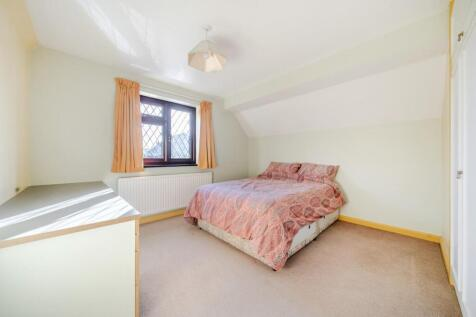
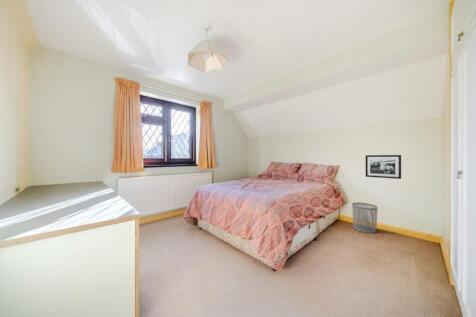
+ picture frame [365,154,402,180]
+ waste bin [351,202,378,234]
